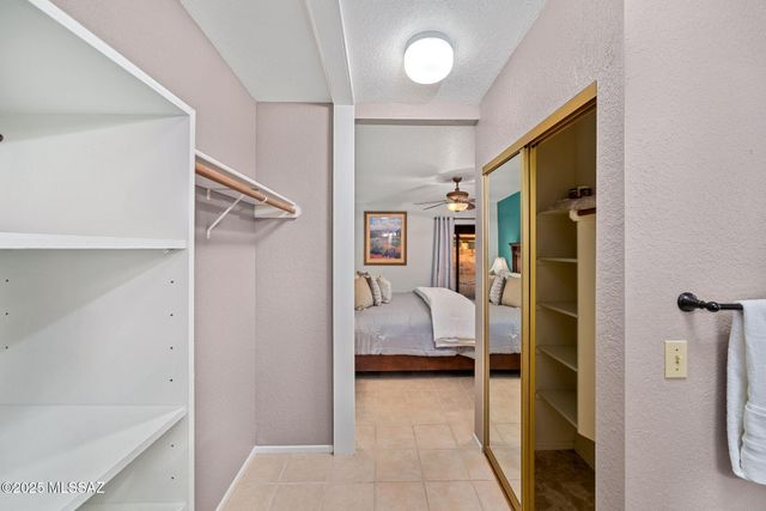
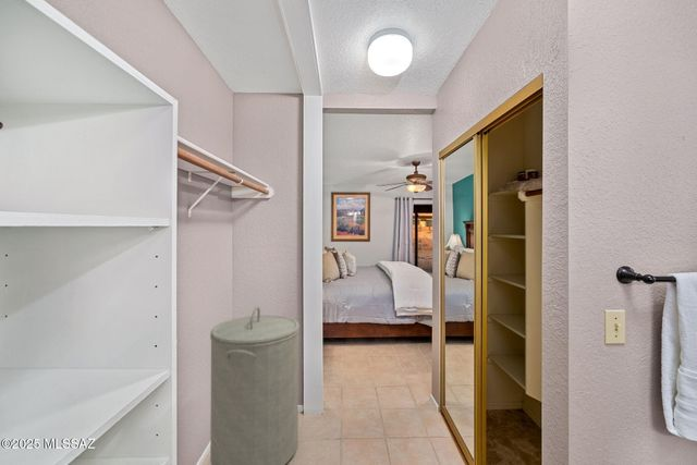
+ laundry hamper [209,305,301,465]
